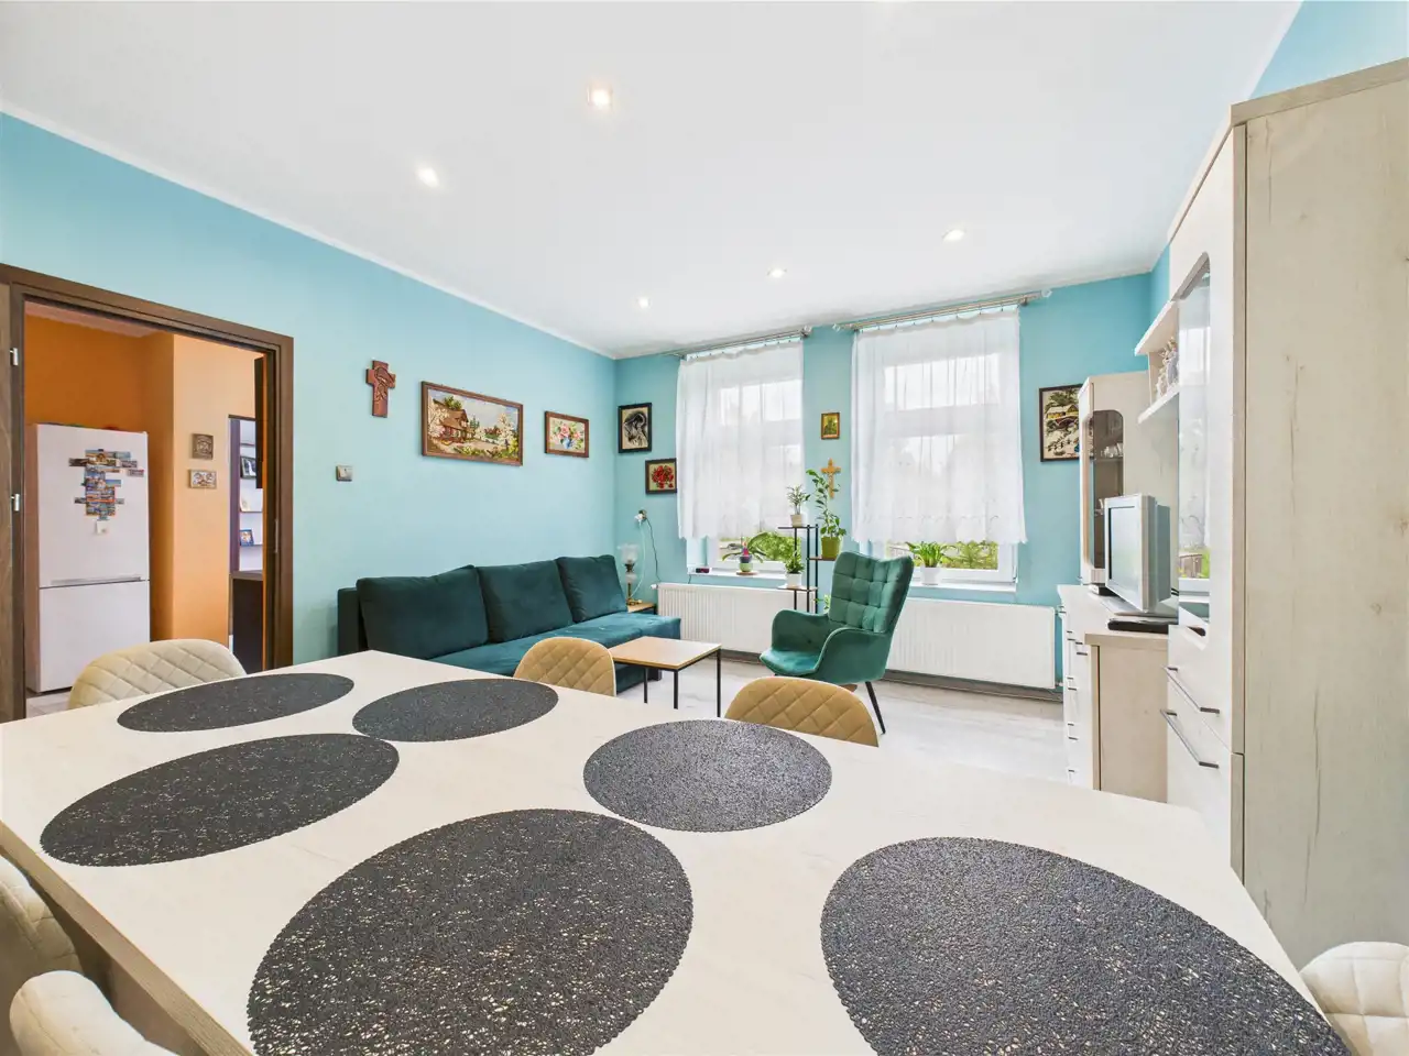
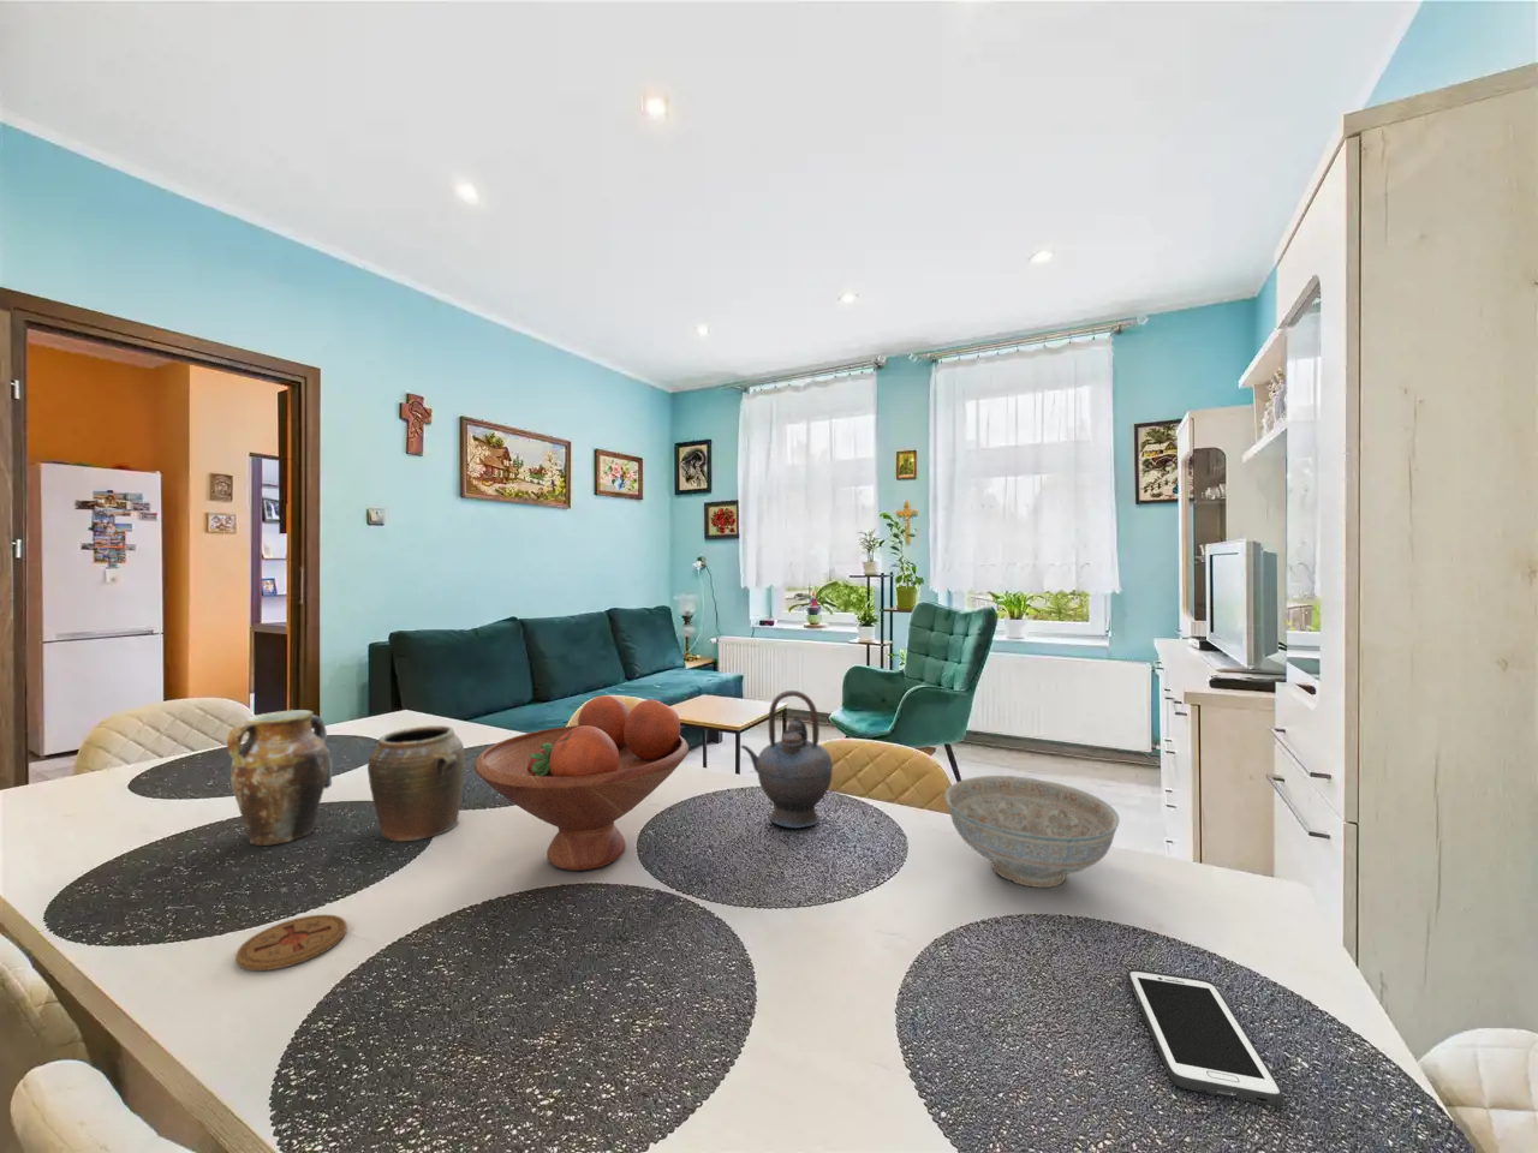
+ teapot [739,689,834,828]
+ fruit bowl [474,694,690,872]
+ cell phone [1126,968,1285,1107]
+ decorative bowl [945,775,1121,889]
+ jar set [226,709,466,847]
+ coaster [234,914,349,971]
